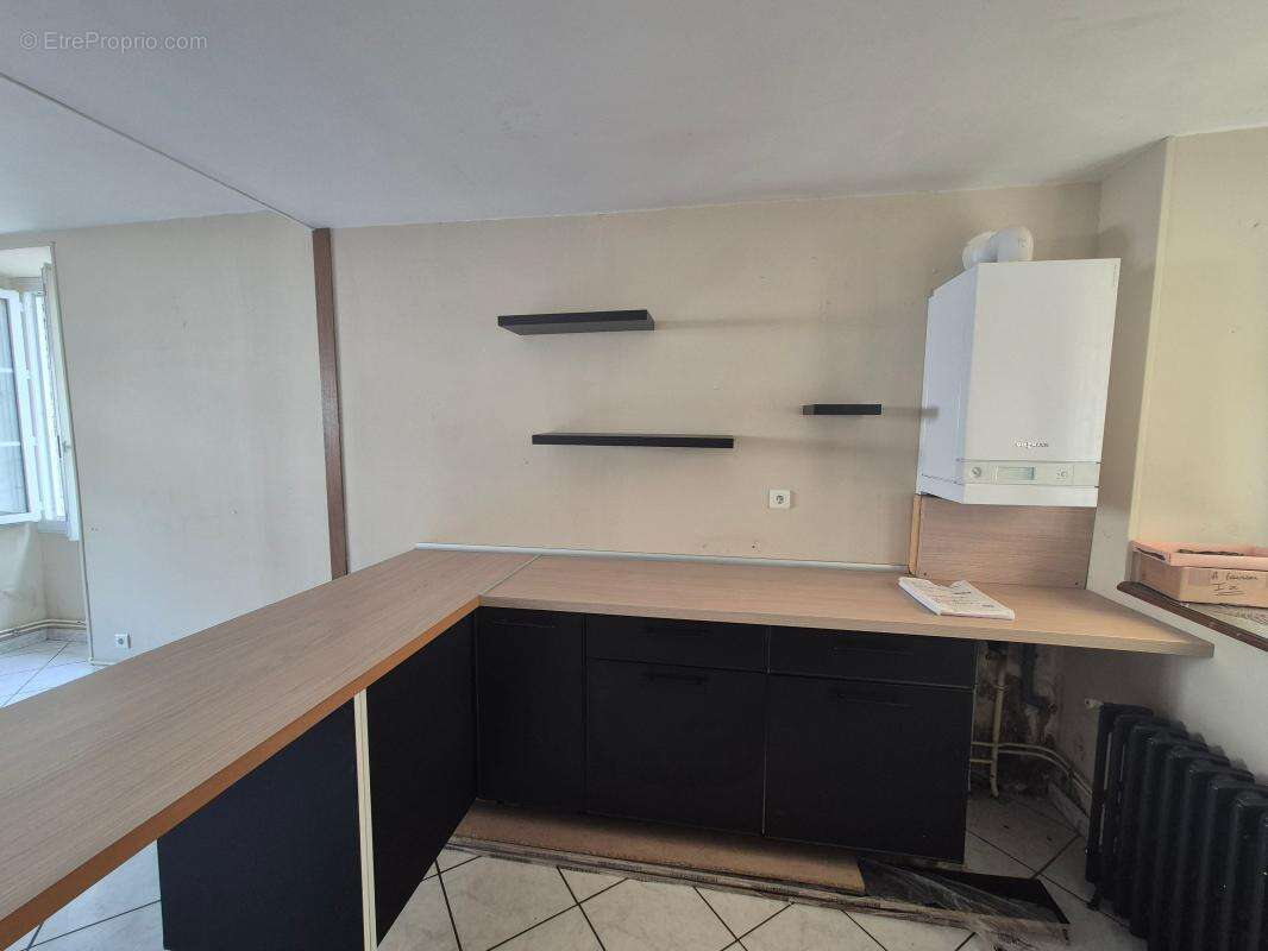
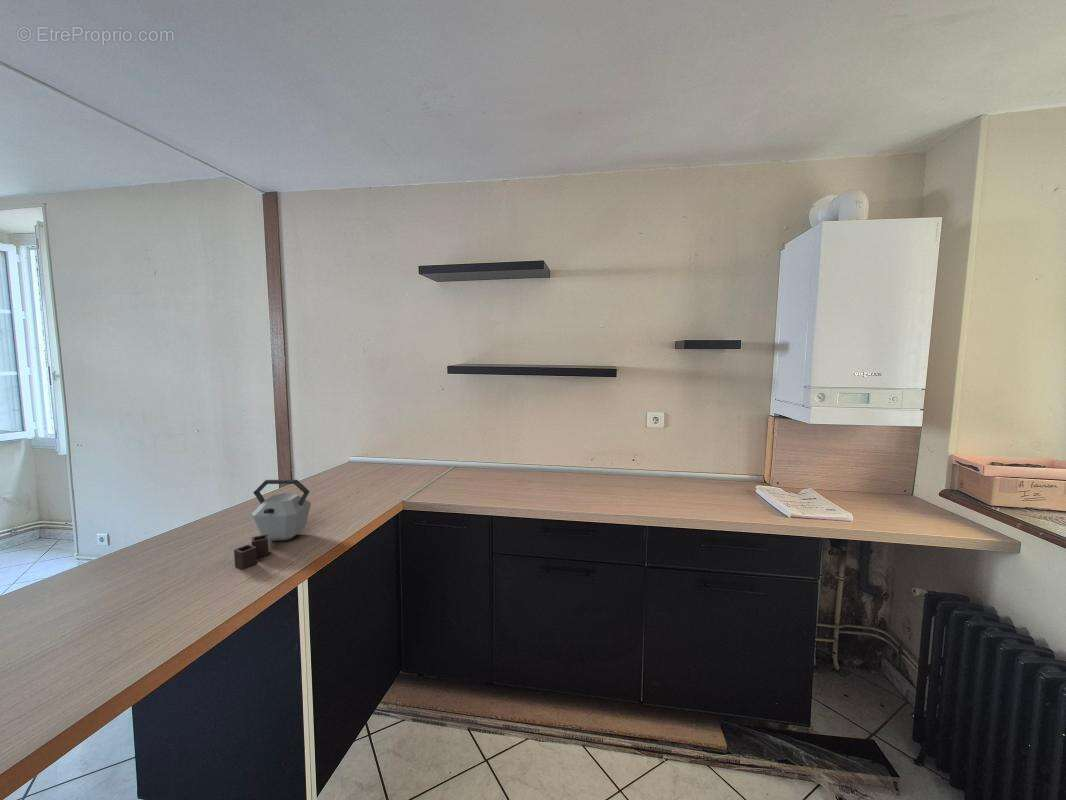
+ kettle [233,479,312,571]
